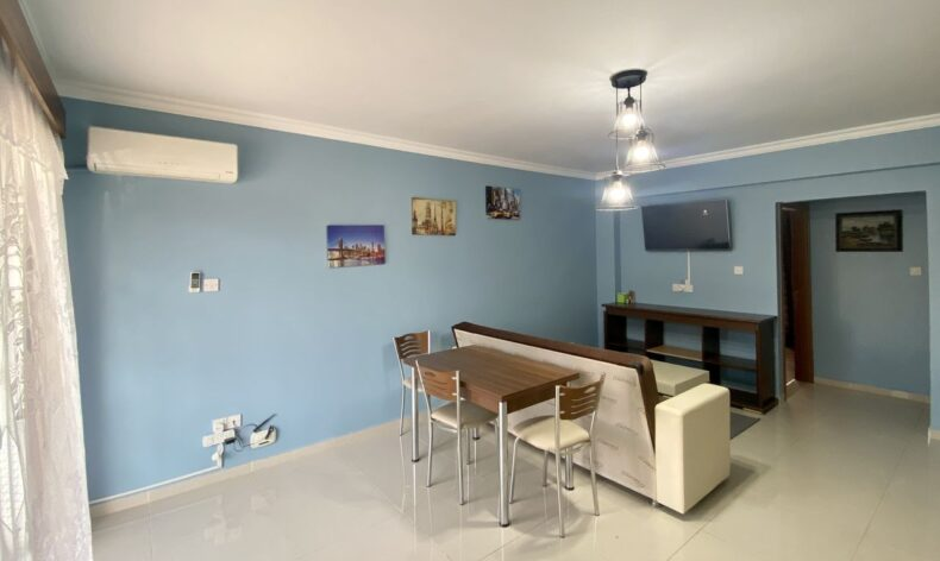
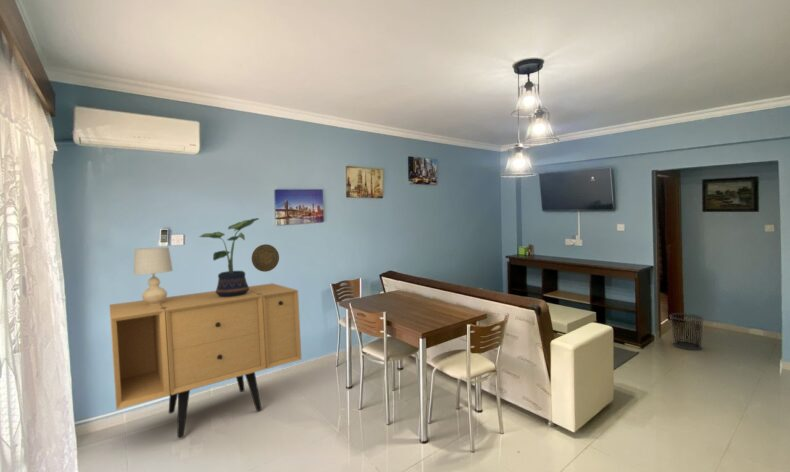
+ sideboard [109,282,302,439]
+ table lamp [132,246,174,305]
+ potted plant [198,217,259,297]
+ waste bin [668,312,706,351]
+ decorative plate [251,243,280,273]
